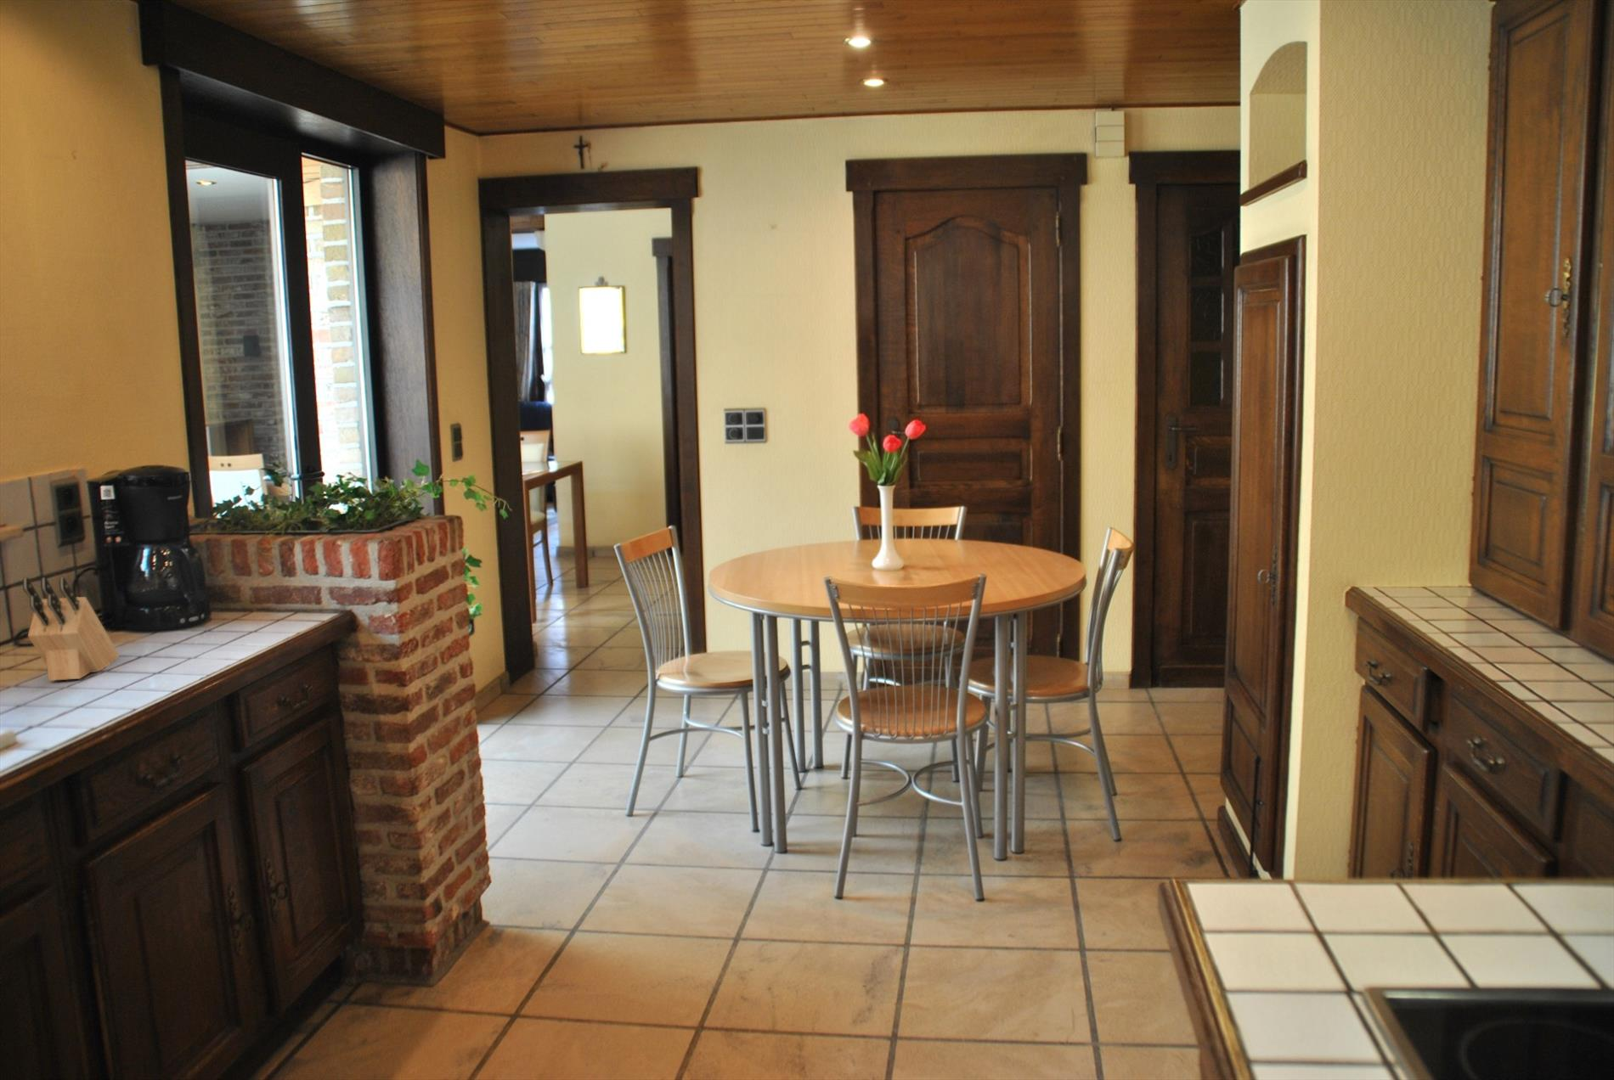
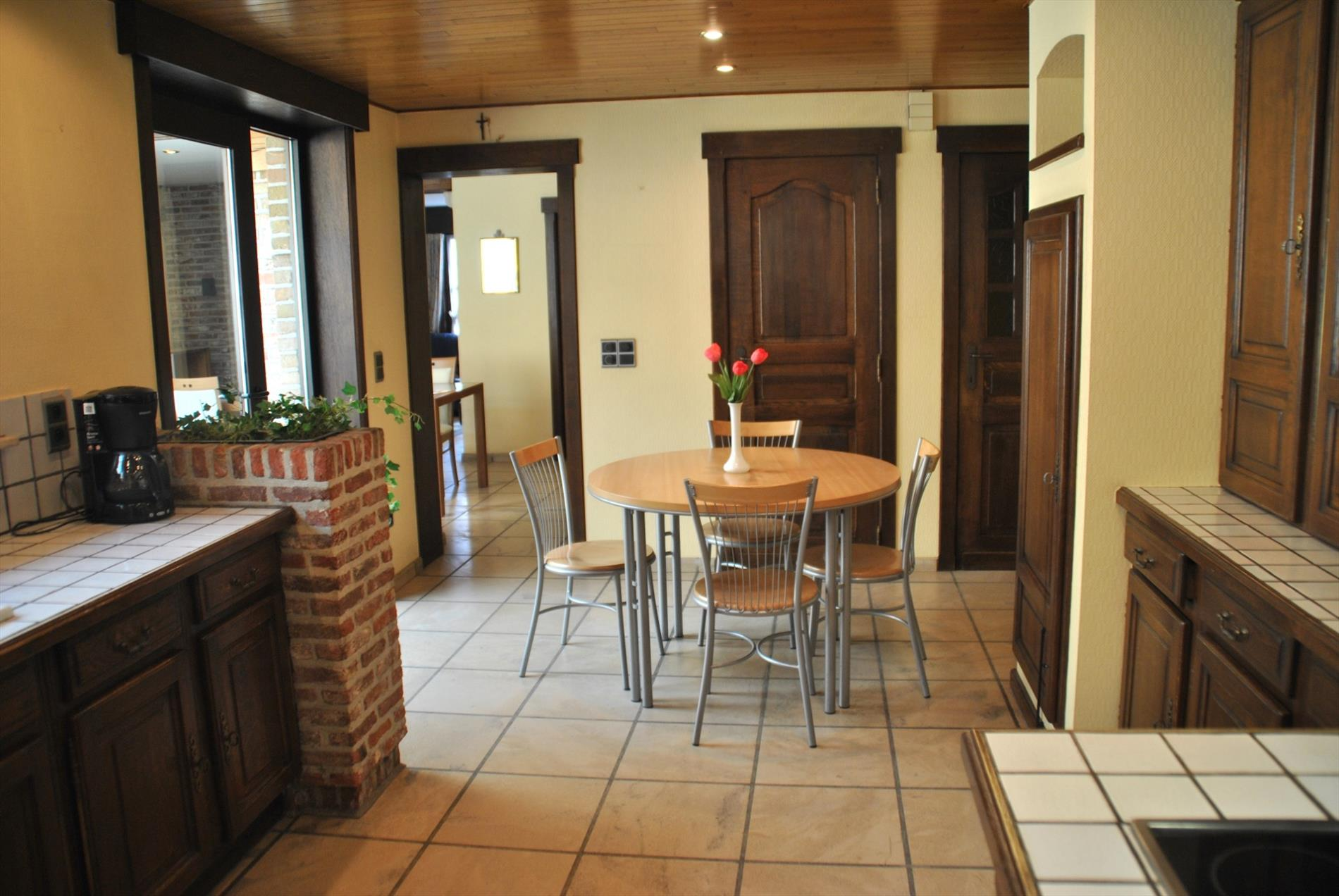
- knife block [22,576,121,682]
